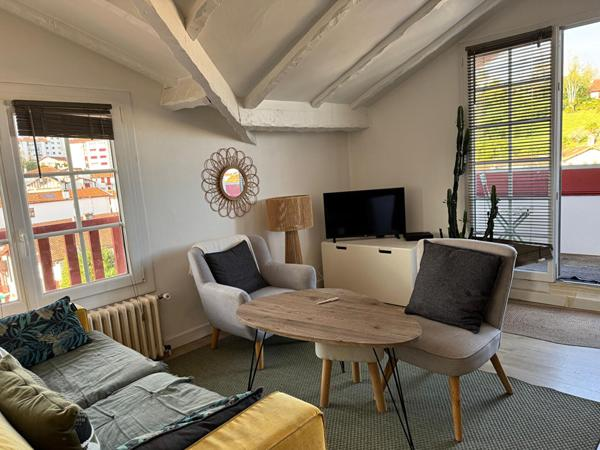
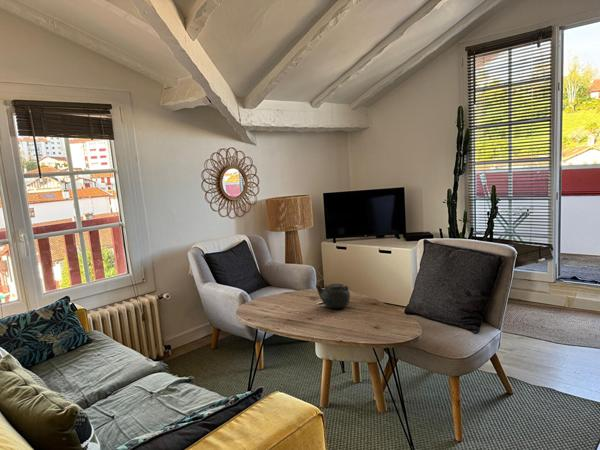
+ teapot [314,283,351,309]
